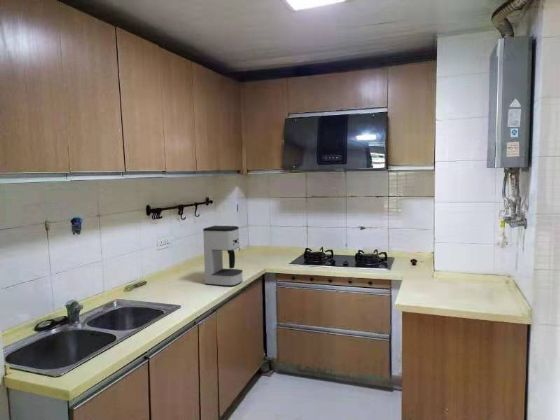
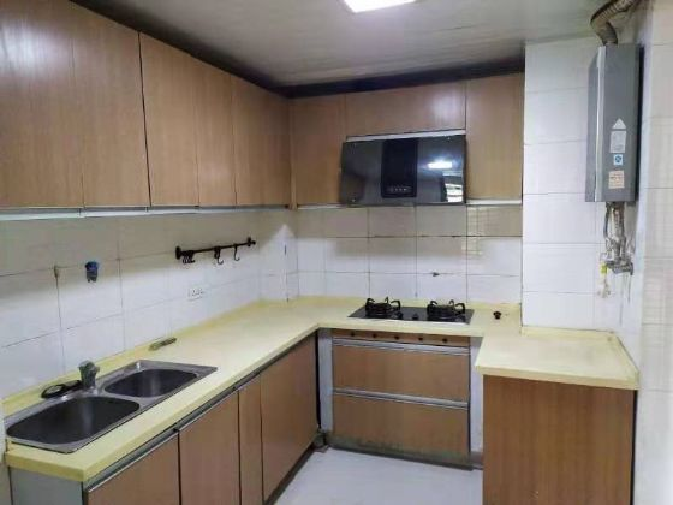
- coffee maker [202,225,244,287]
